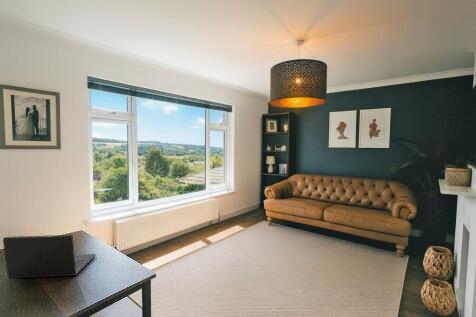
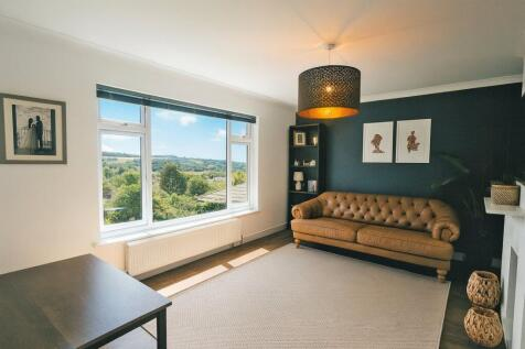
- laptop [2,234,97,280]
